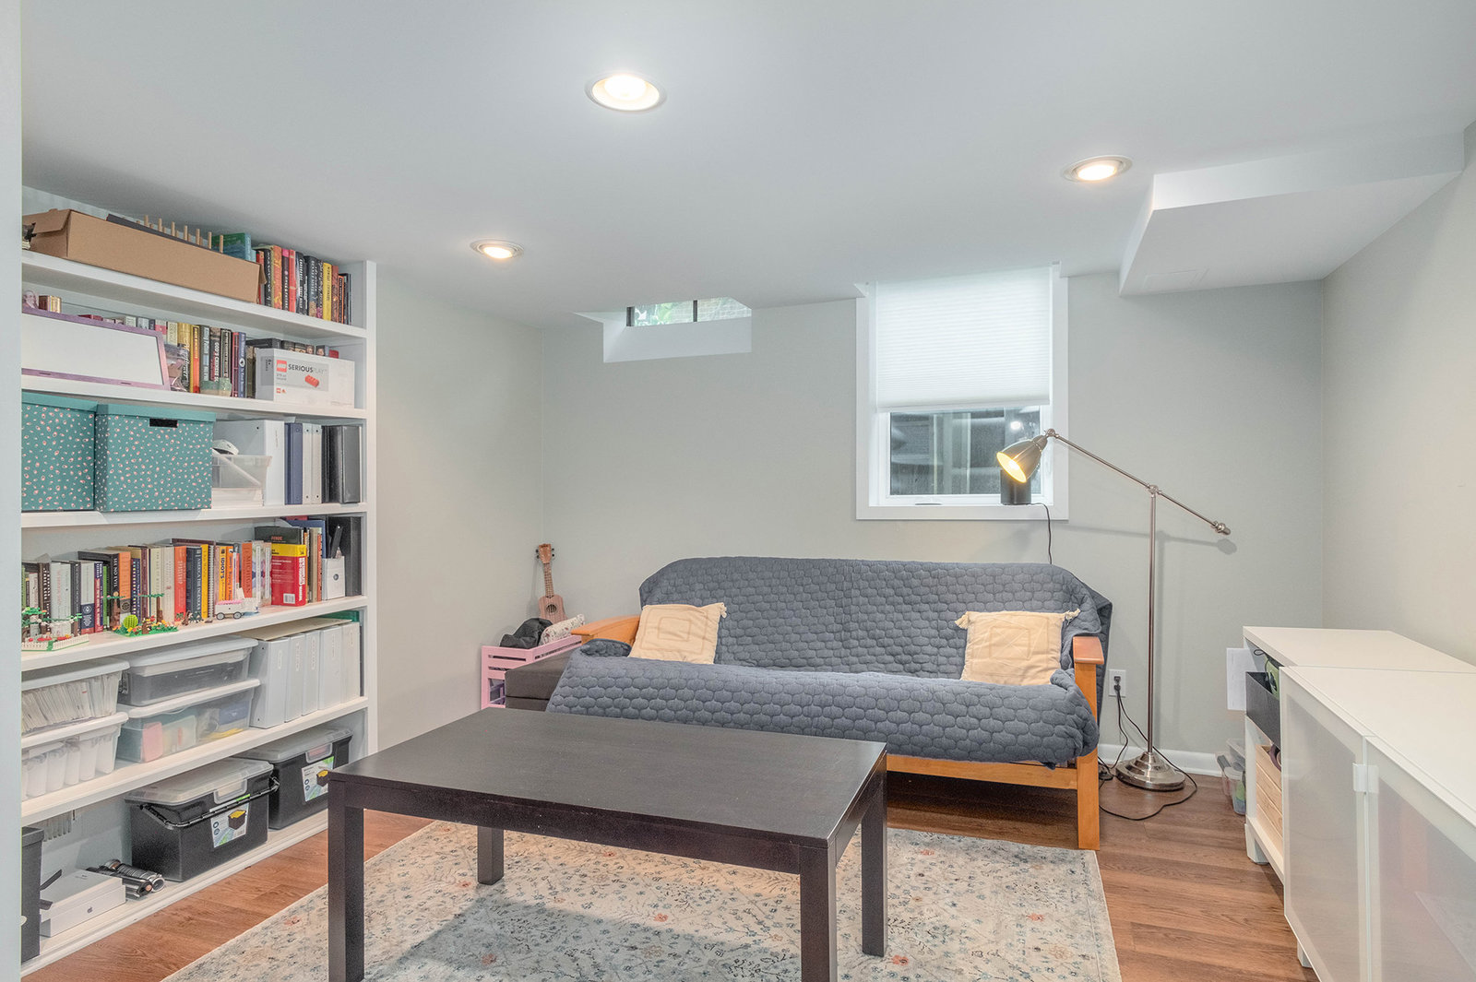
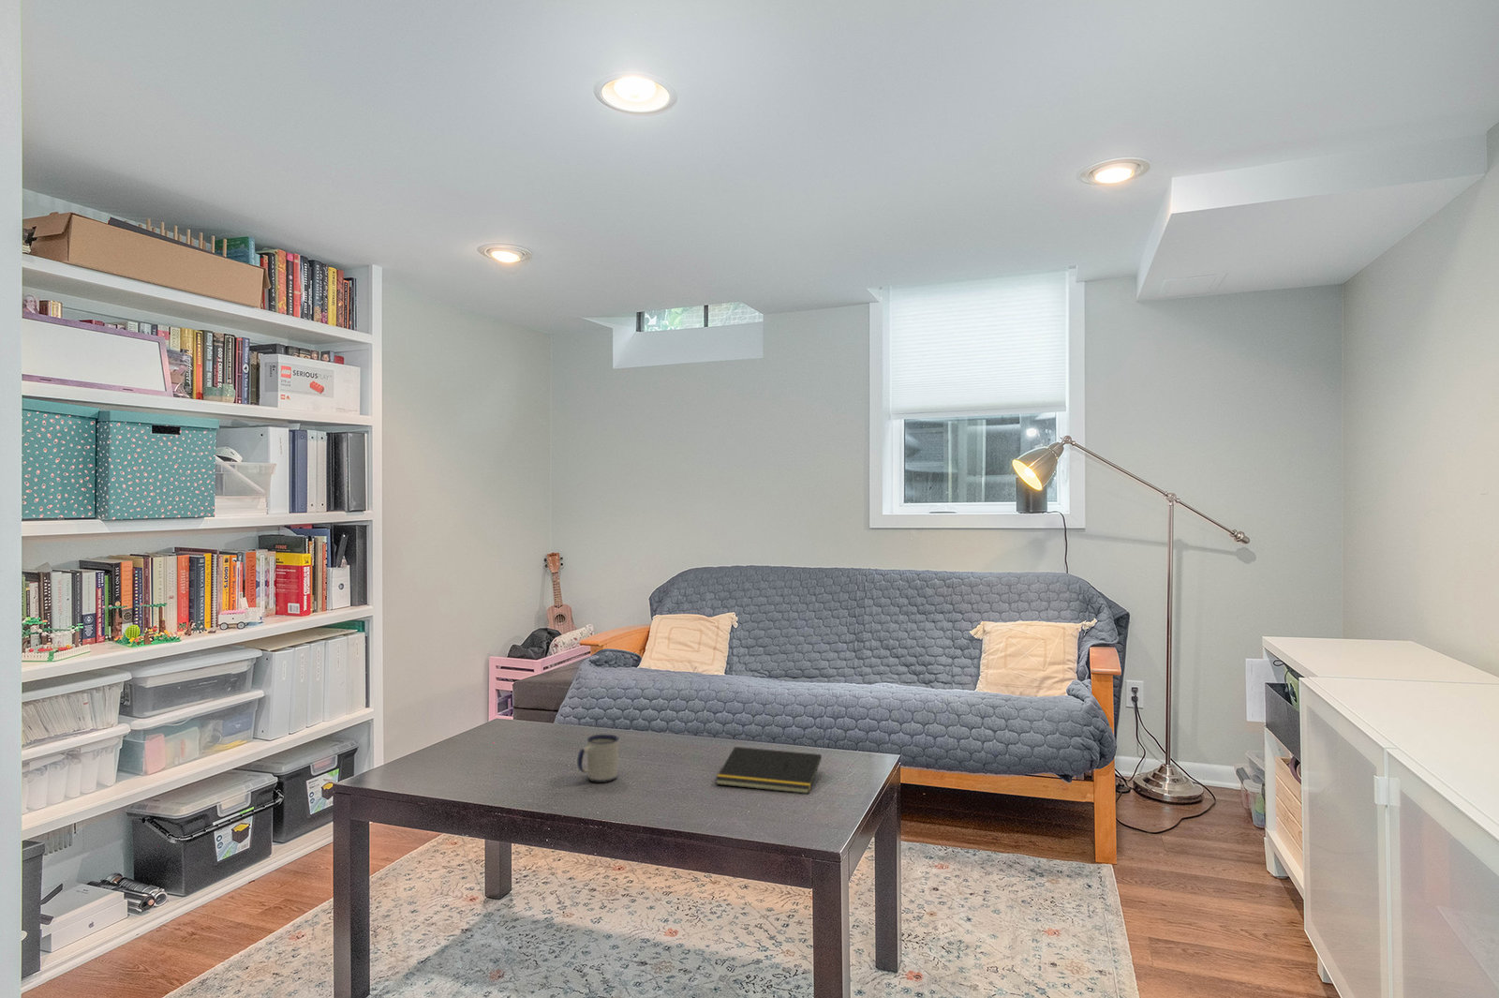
+ notepad [715,746,823,794]
+ mug [576,734,620,783]
